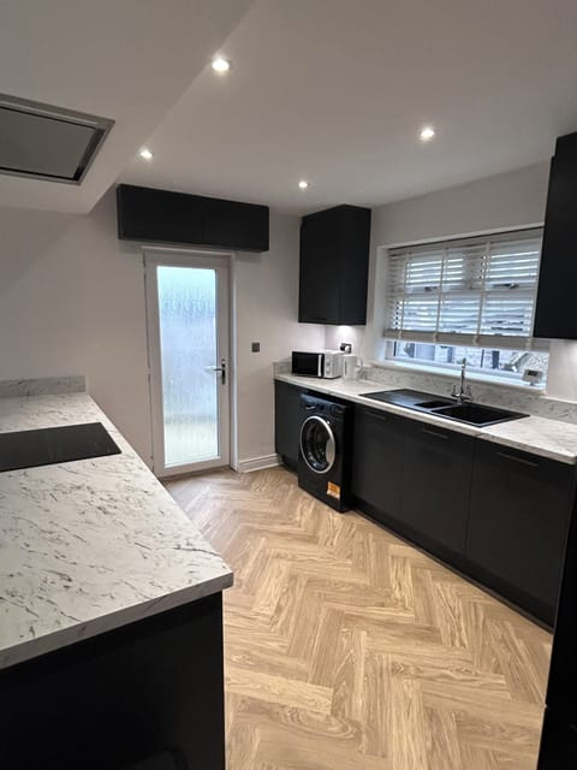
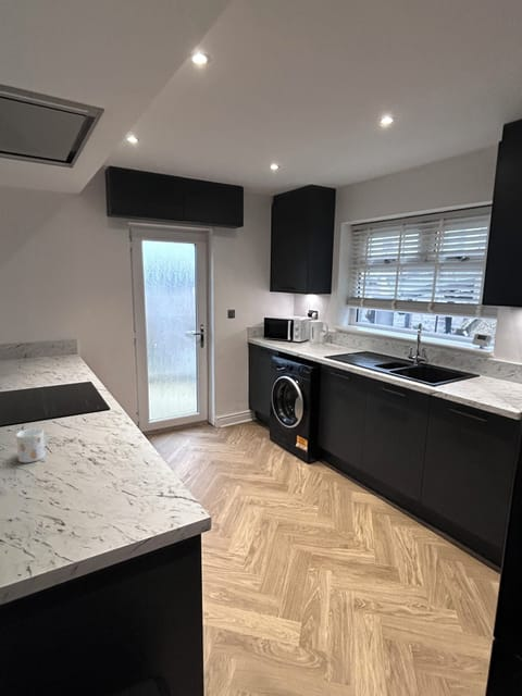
+ mug [15,427,46,463]
